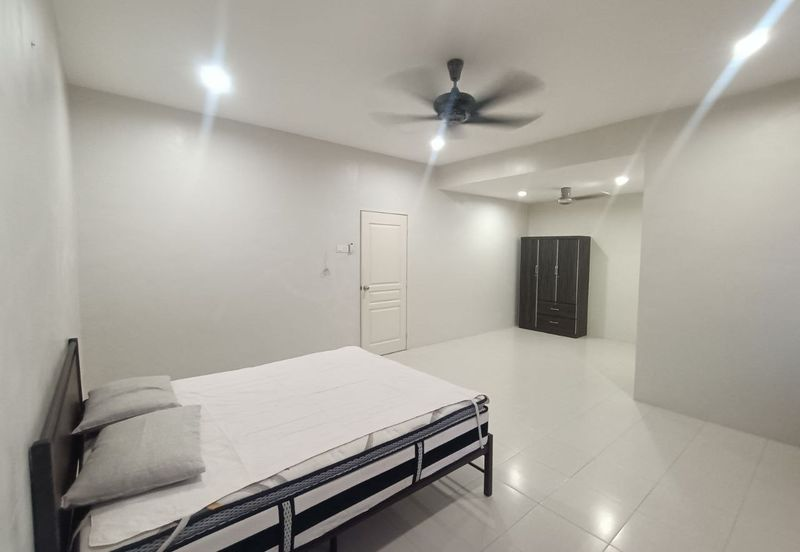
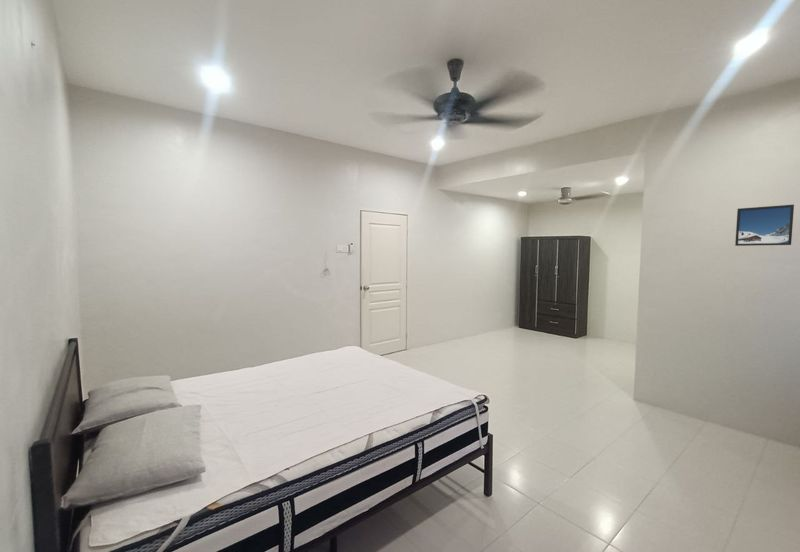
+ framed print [734,204,795,247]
